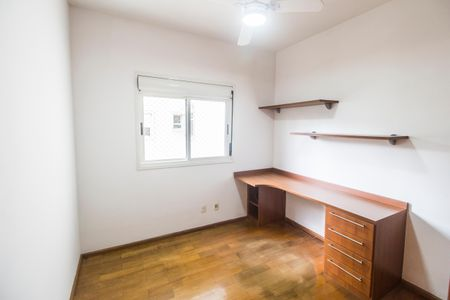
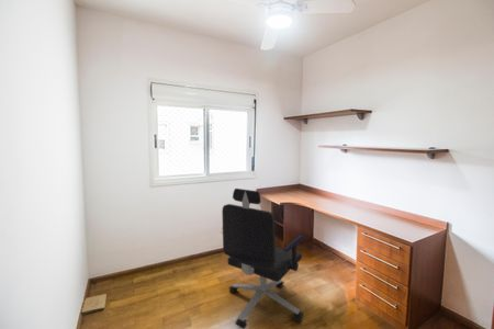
+ box [80,293,108,316]
+ office chair [221,188,305,329]
